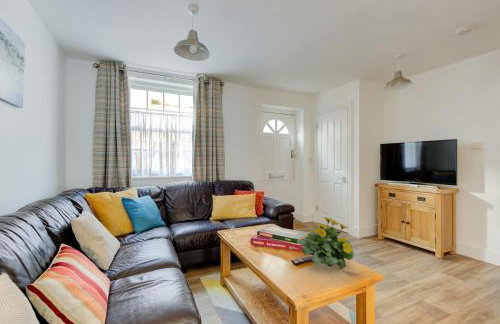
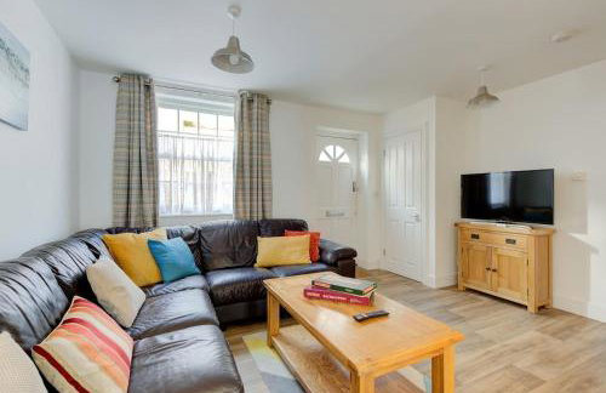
- flowering plant [296,216,355,270]
